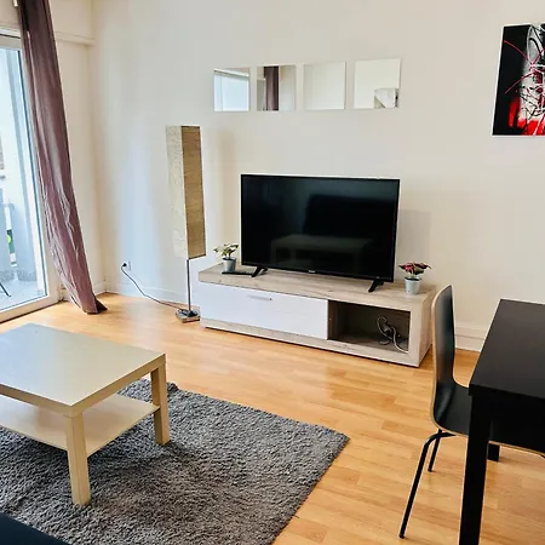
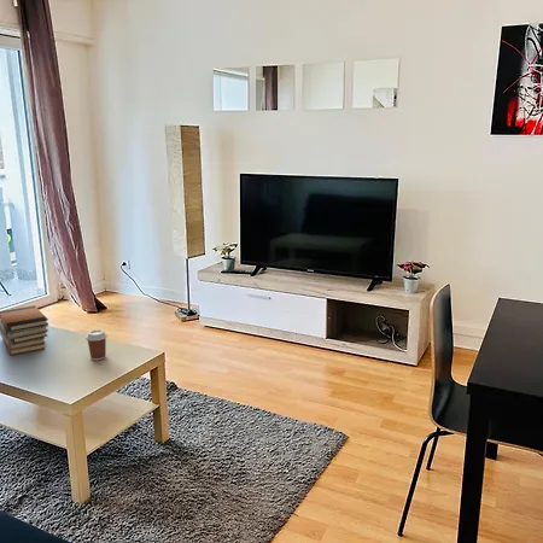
+ book stack [0,304,49,356]
+ coffee cup [84,328,109,361]
